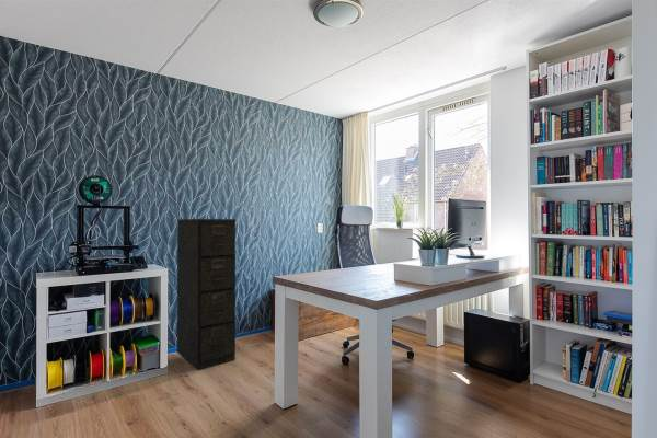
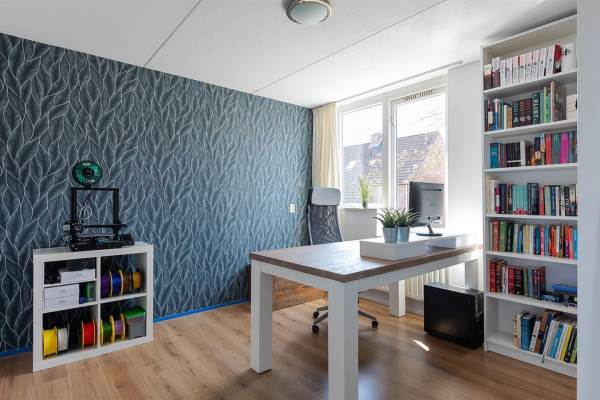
- filing cabinet [176,218,237,370]
